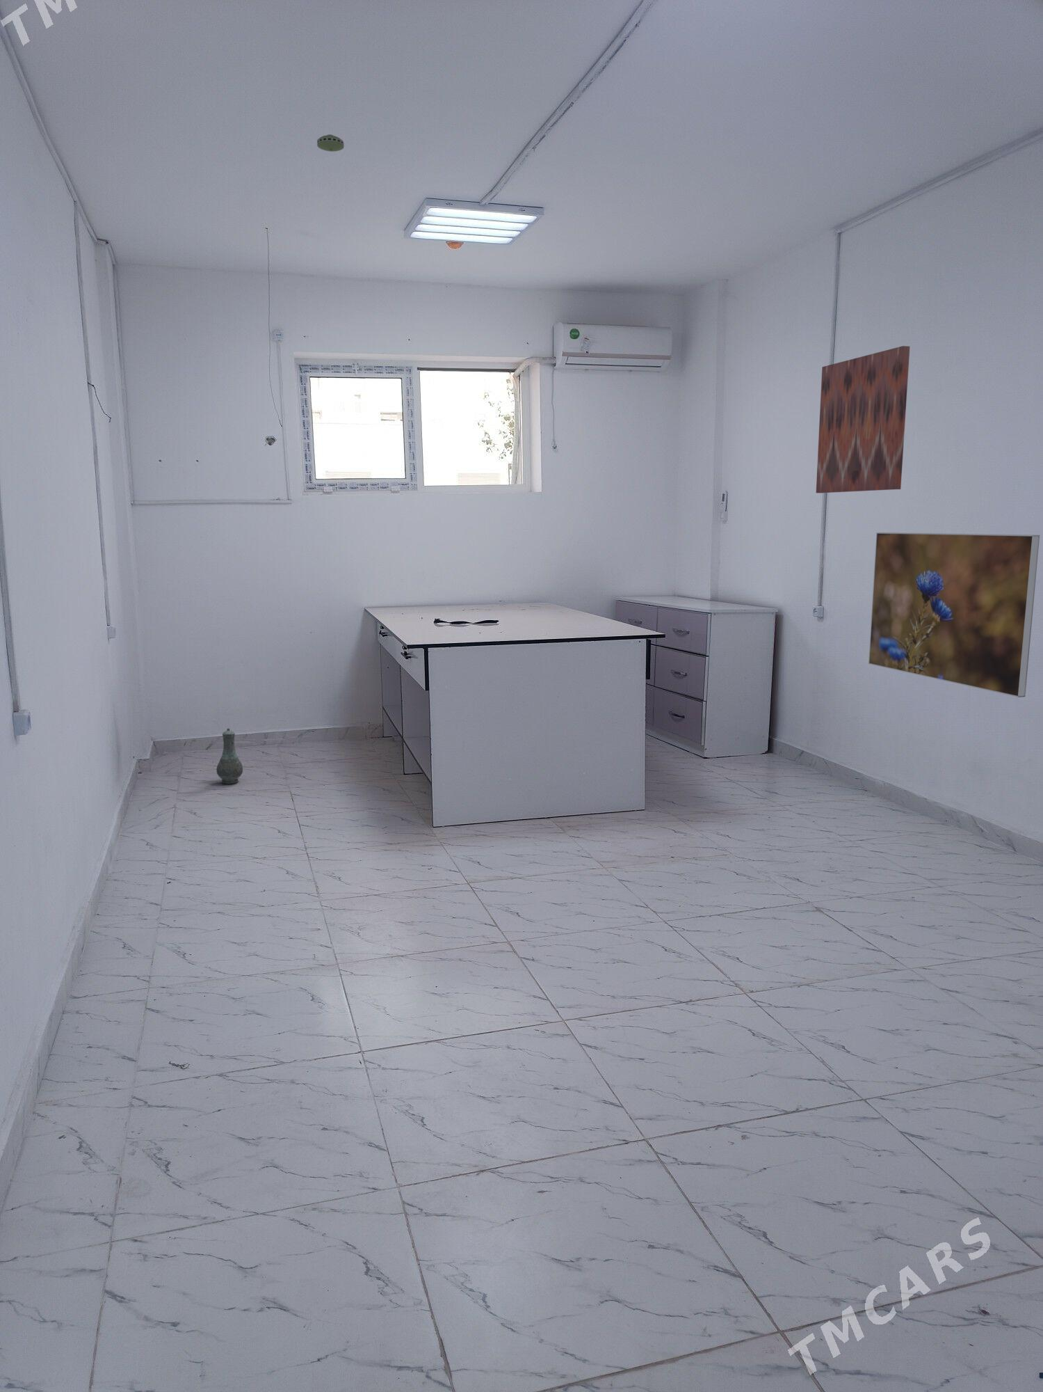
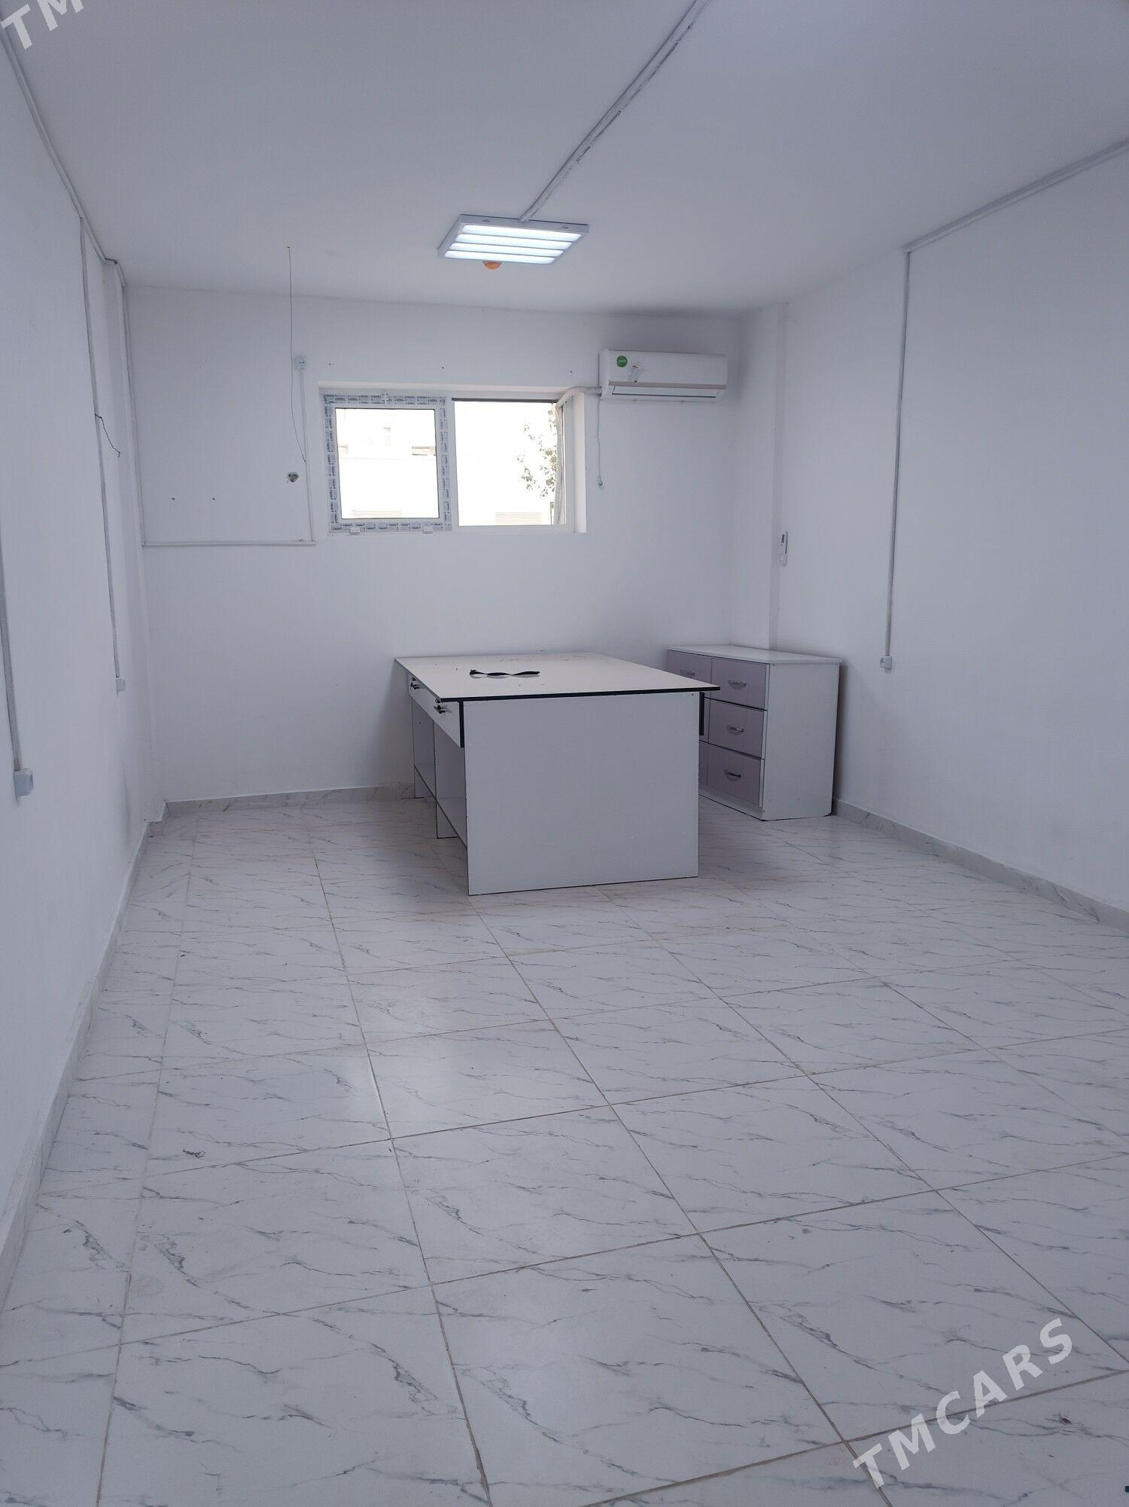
- wall art [815,345,910,493]
- vase [216,728,243,785]
- smoke detector [317,134,345,152]
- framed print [868,532,1040,698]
